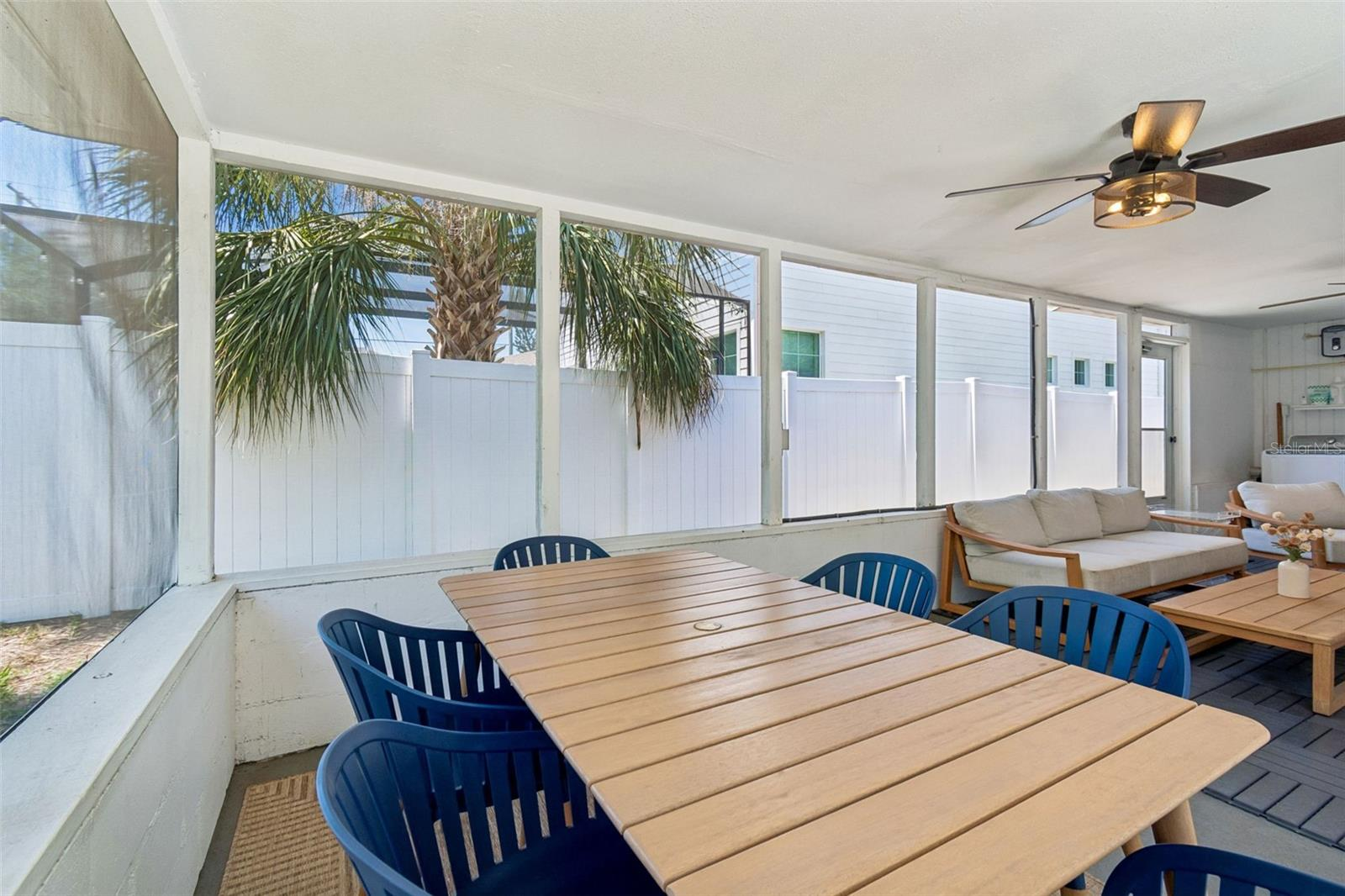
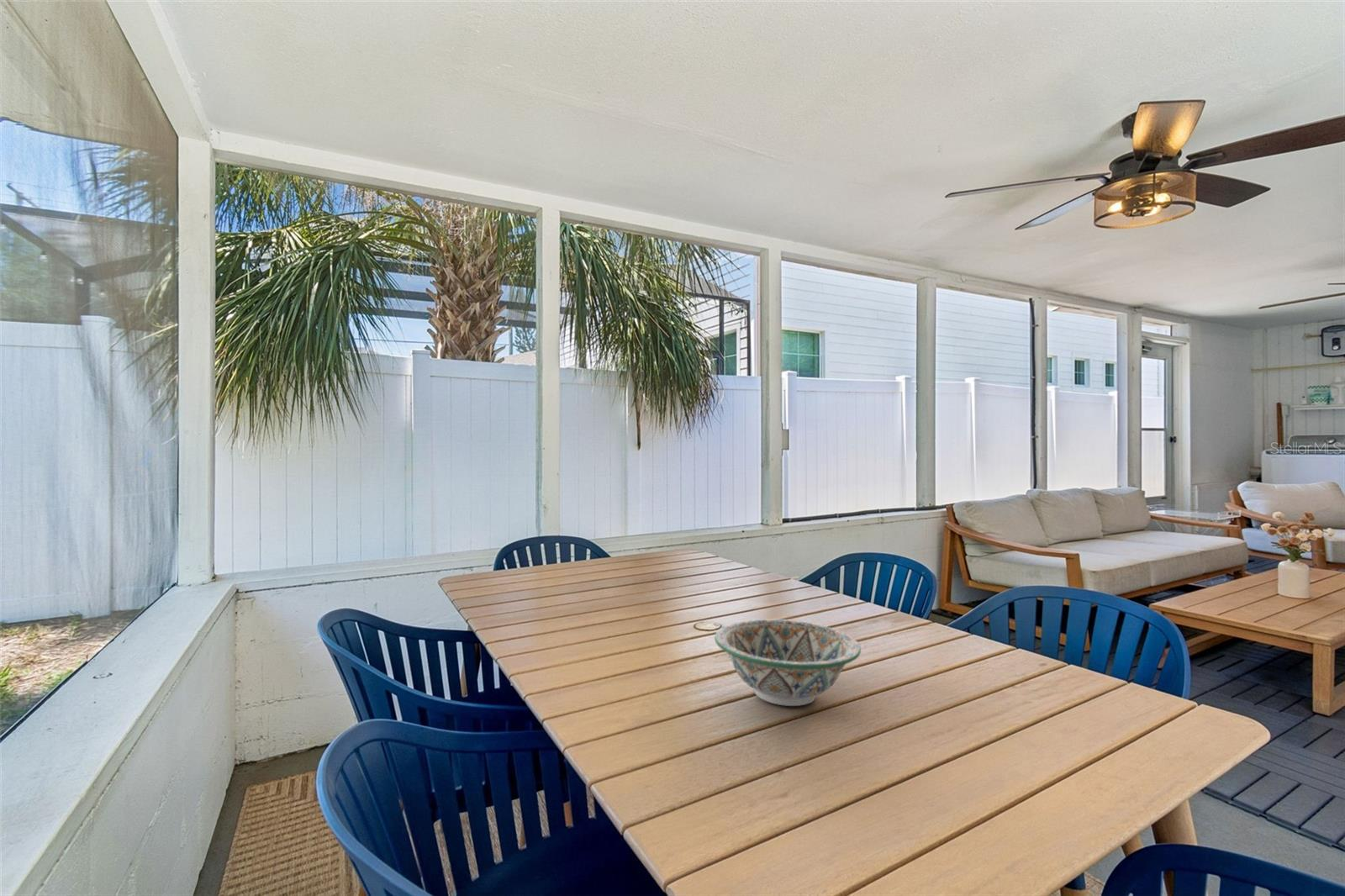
+ decorative bowl [714,618,862,707]
